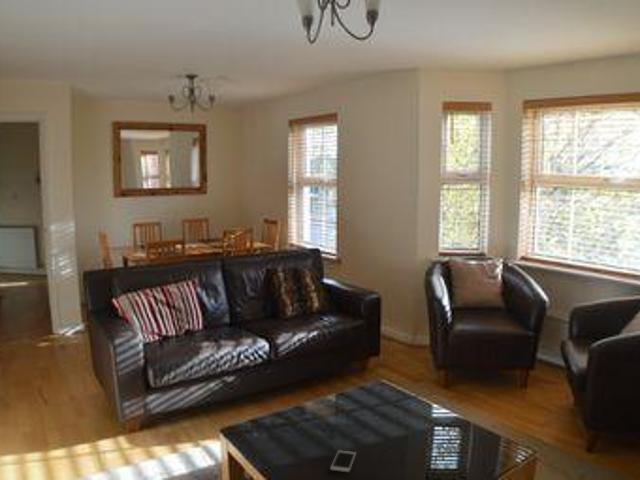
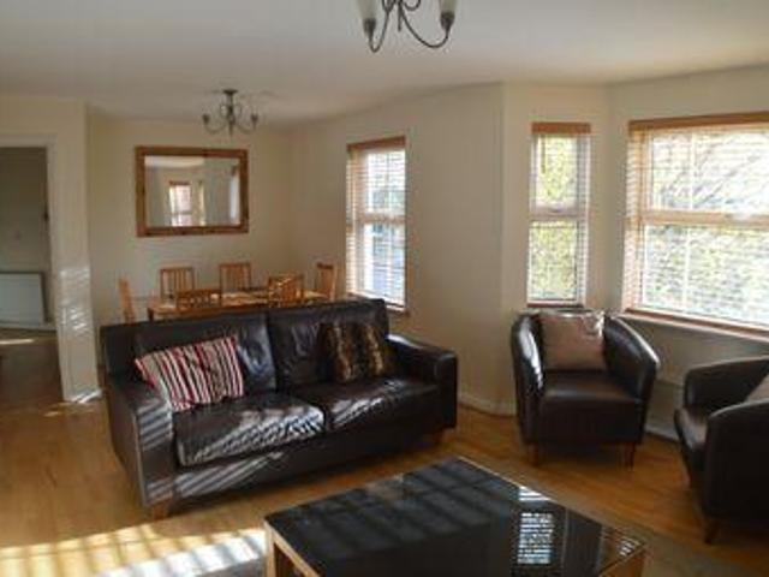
- cell phone [329,450,357,473]
